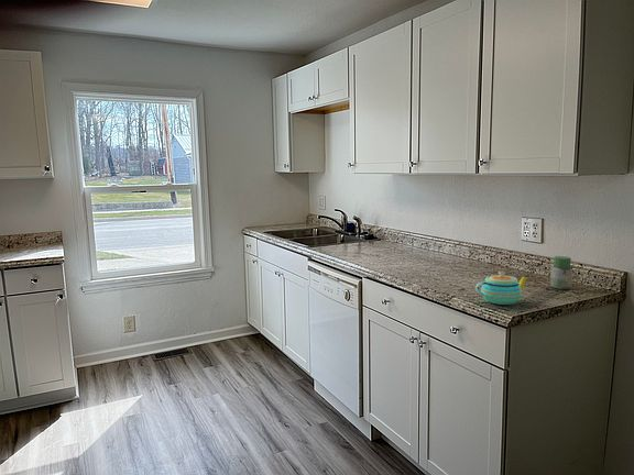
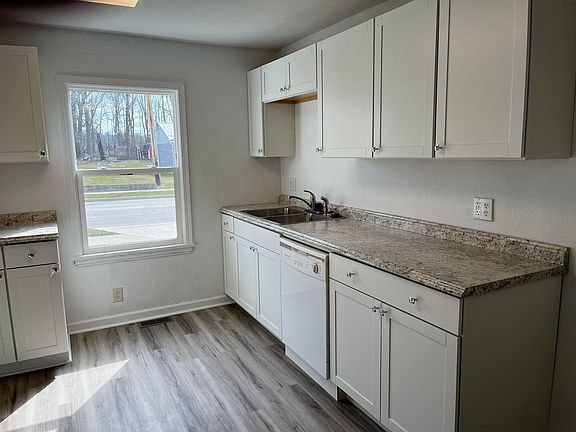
- teapot [474,270,529,306]
- jar [549,255,573,290]
